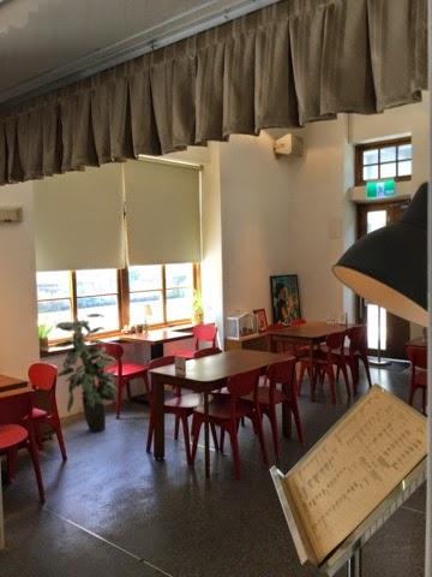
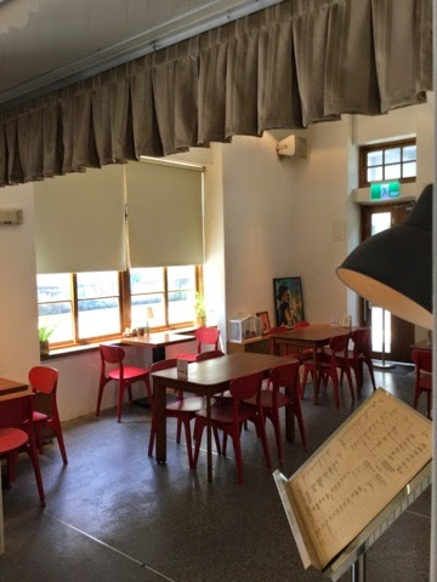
- indoor plant [54,313,119,434]
